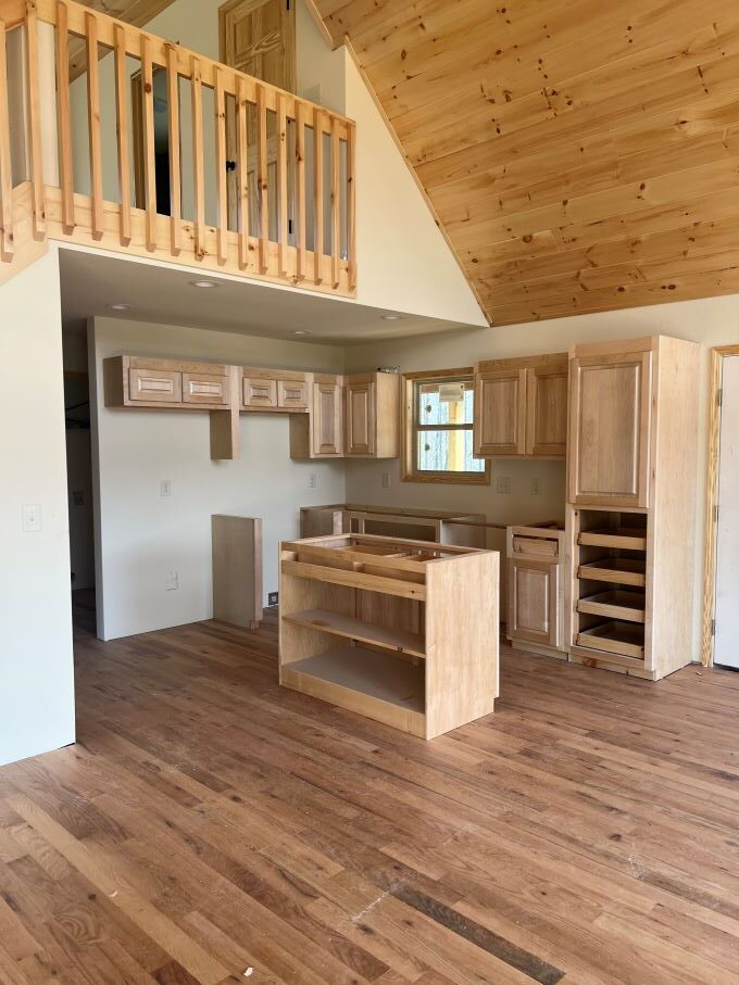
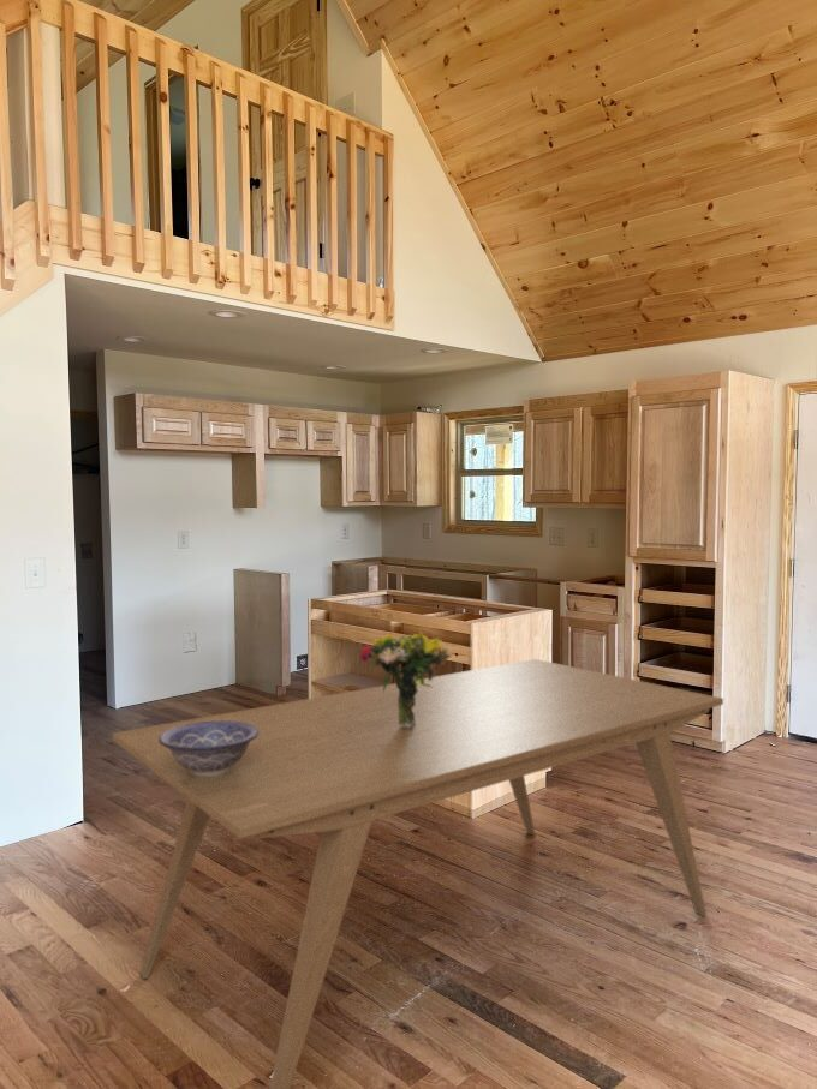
+ decorative bowl [159,720,258,777]
+ bouquet [359,629,453,728]
+ dining table [112,658,724,1089]
